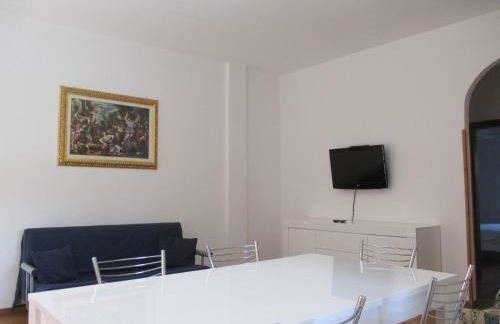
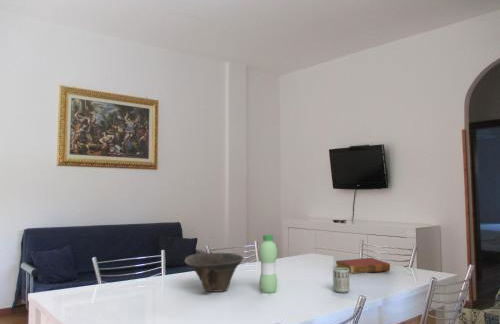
+ book [335,257,391,275]
+ cup [332,267,350,294]
+ bowl [183,252,244,293]
+ water bottle [258,234,278,294]
